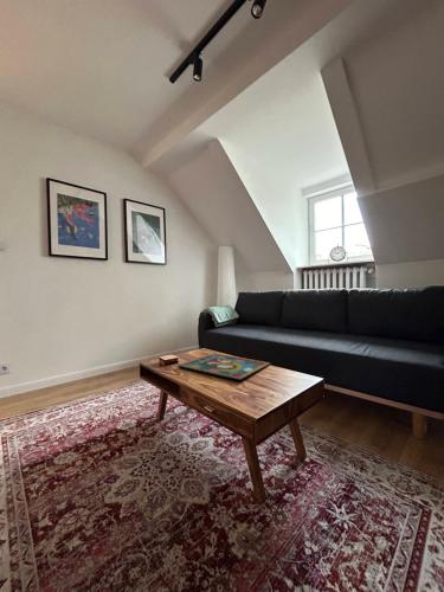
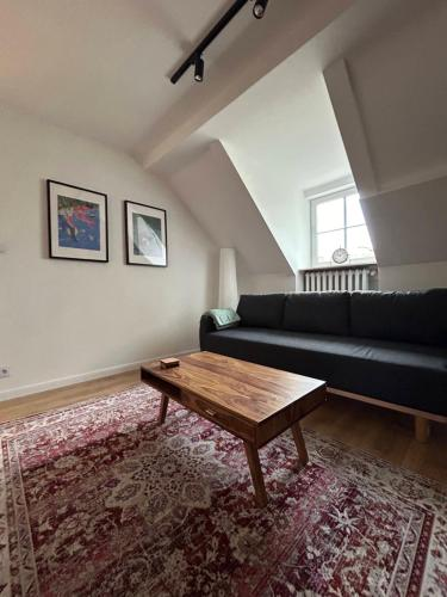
- framed painting [176,352,272,382]
